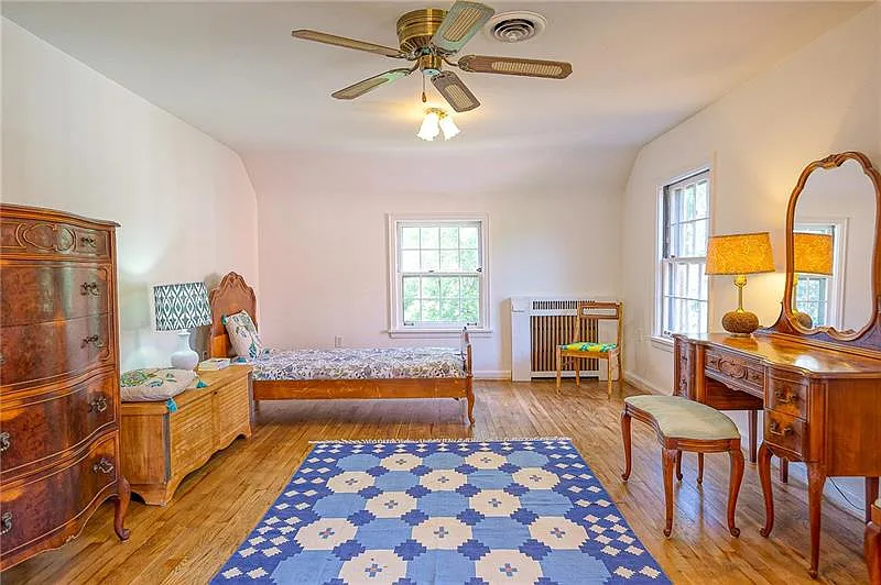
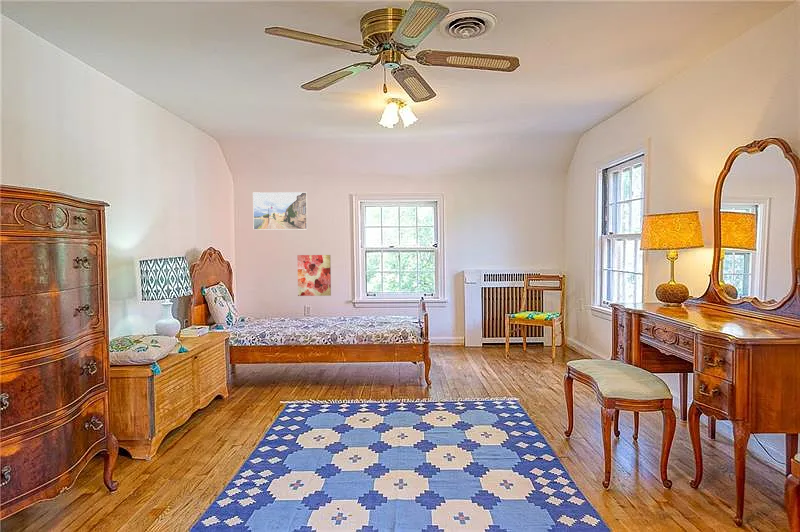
+ wall art [296,254,332,297]
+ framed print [252,191,309,231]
